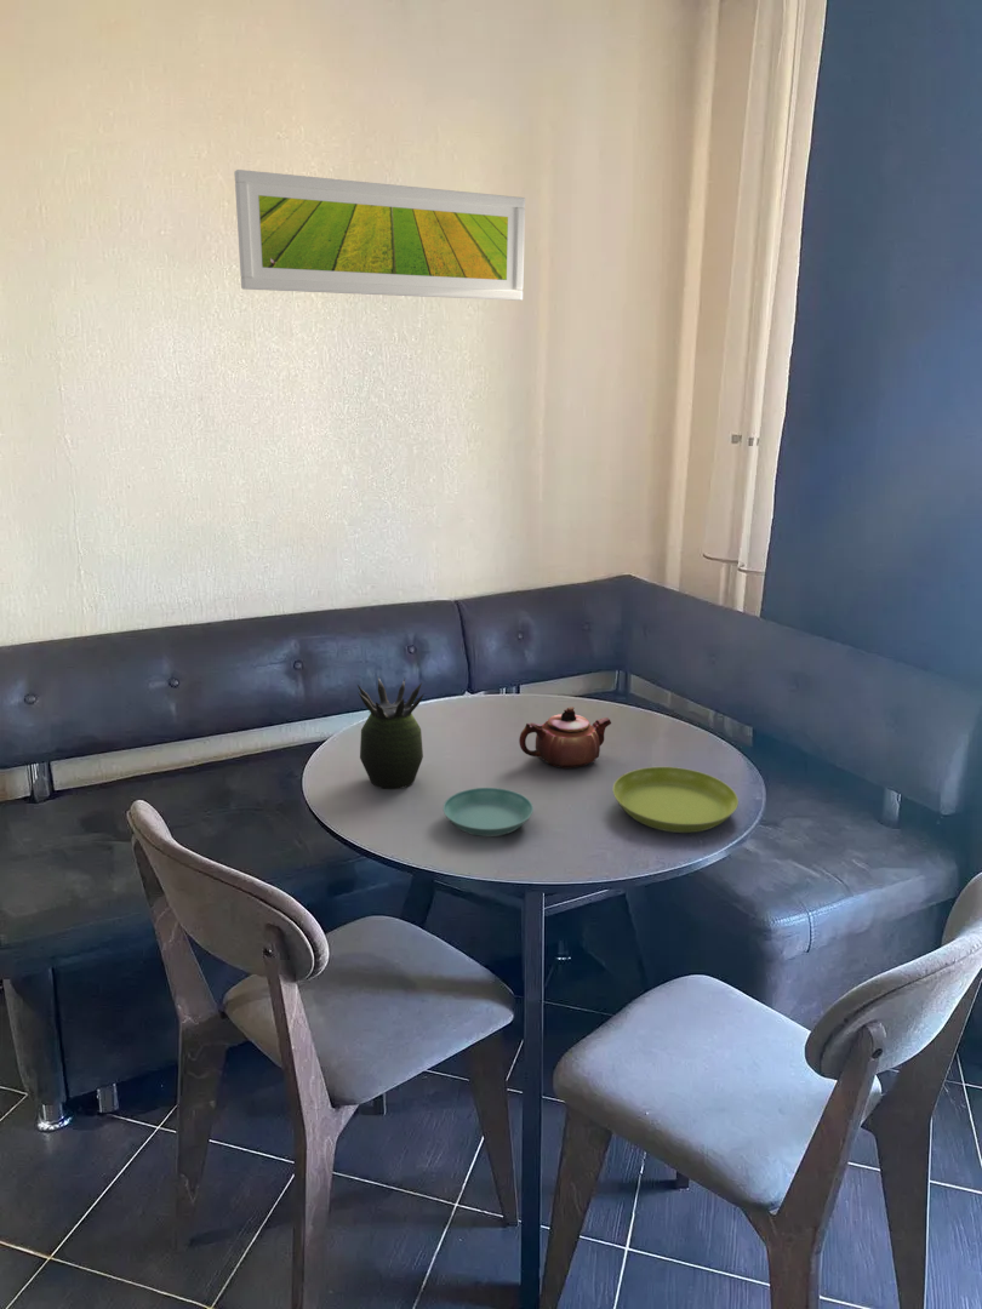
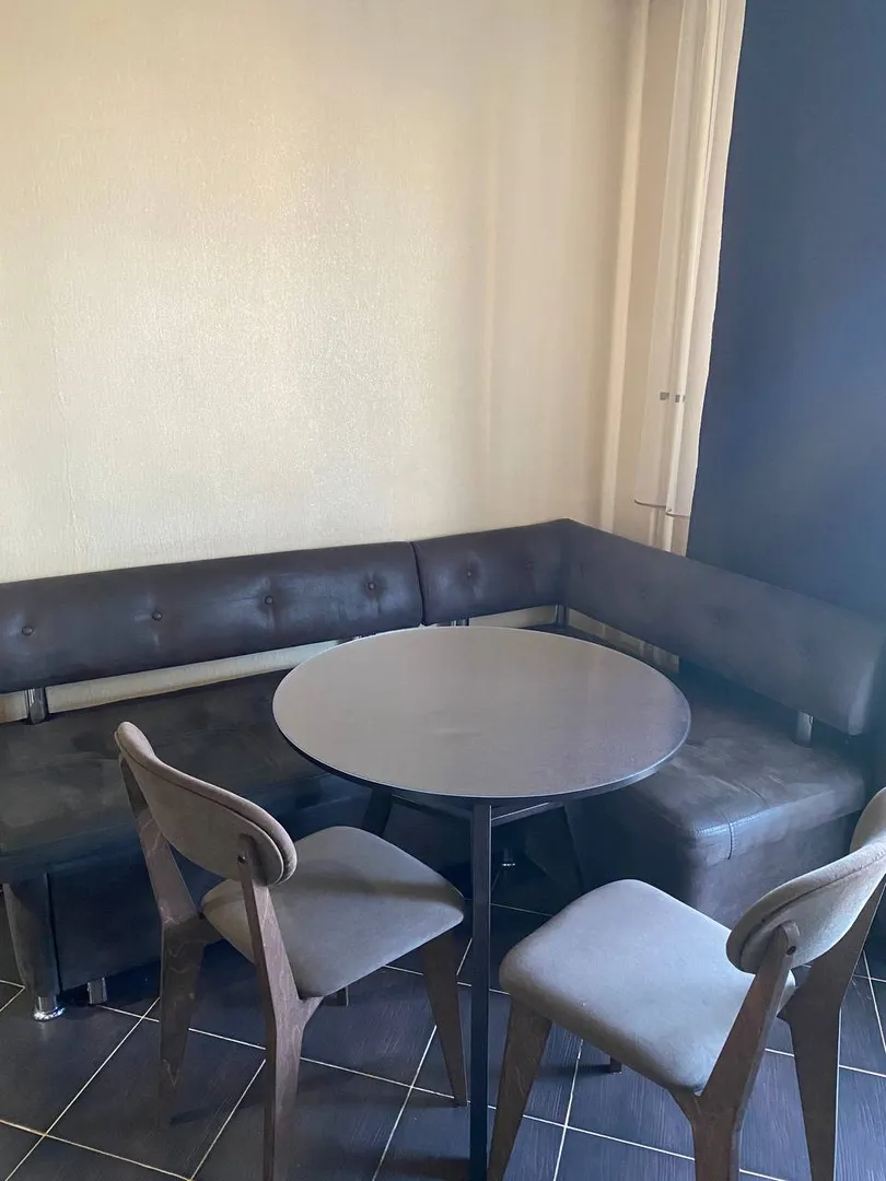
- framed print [233,168,526,302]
- saucer [612,766,740,834]
- saucer [441,787,535,838]
- succulent plant [355,676,426,790]
- teapot [518,705,612,770]
